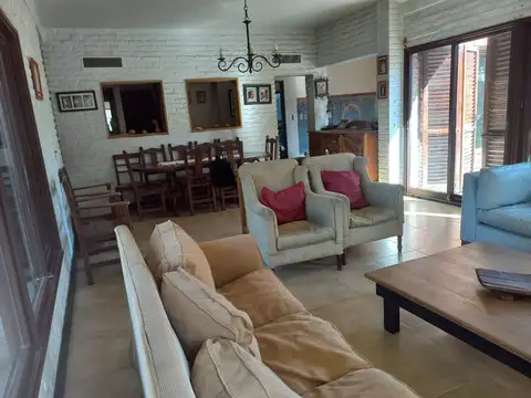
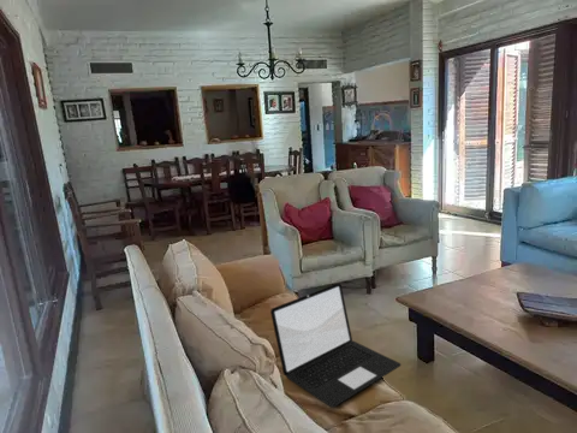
+ laptop [269,281,403,409]
